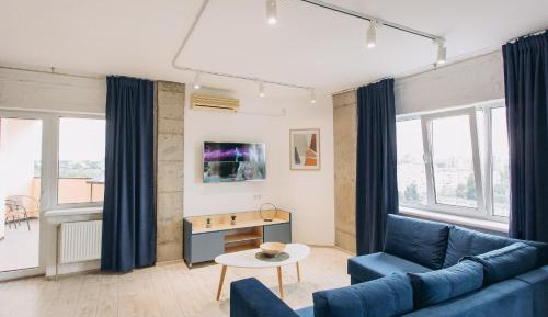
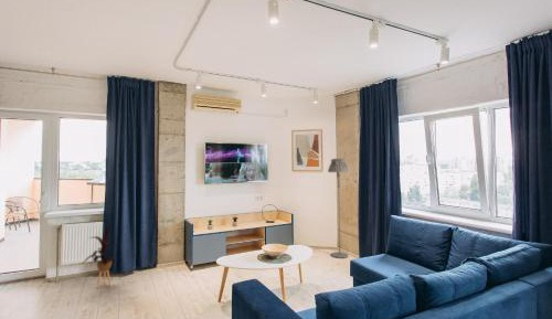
+ house plant [83,224,119,289]
+ floor lamp [327,158,351,259]
